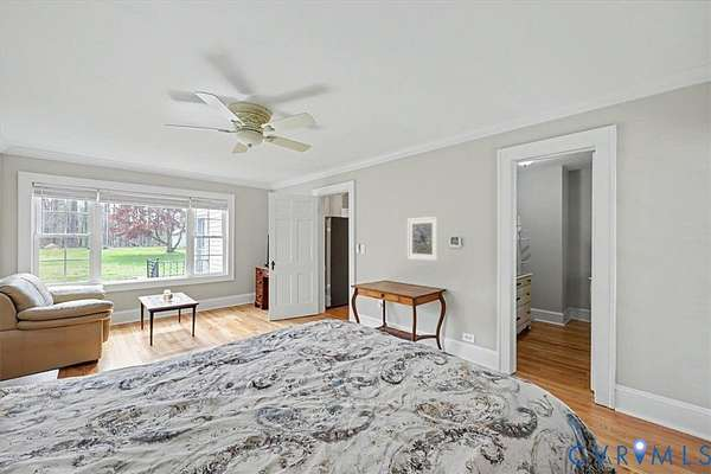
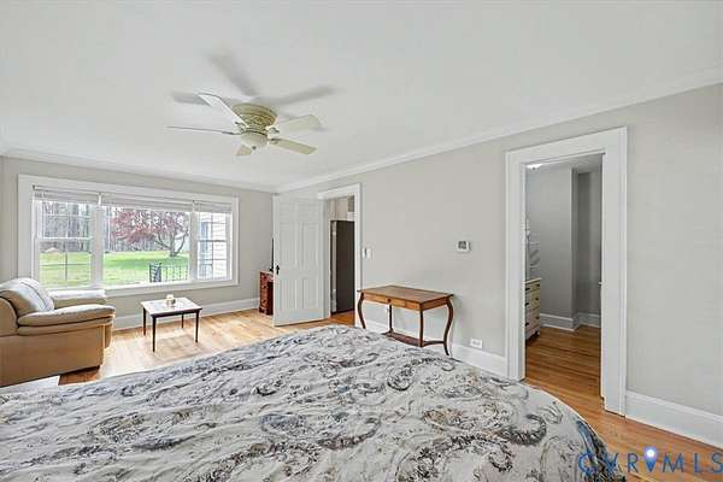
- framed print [406,216,440,262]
